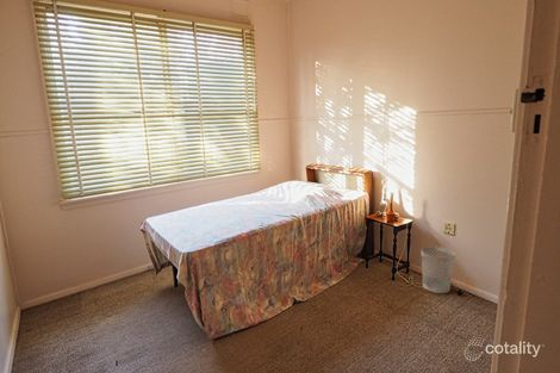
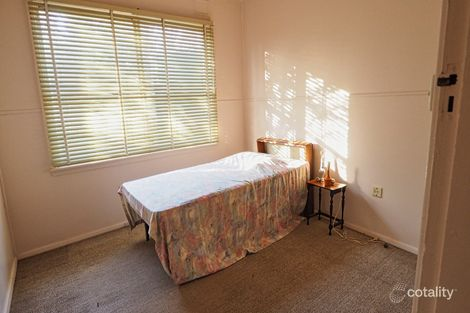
- wastebasket [421,245,456,294]
